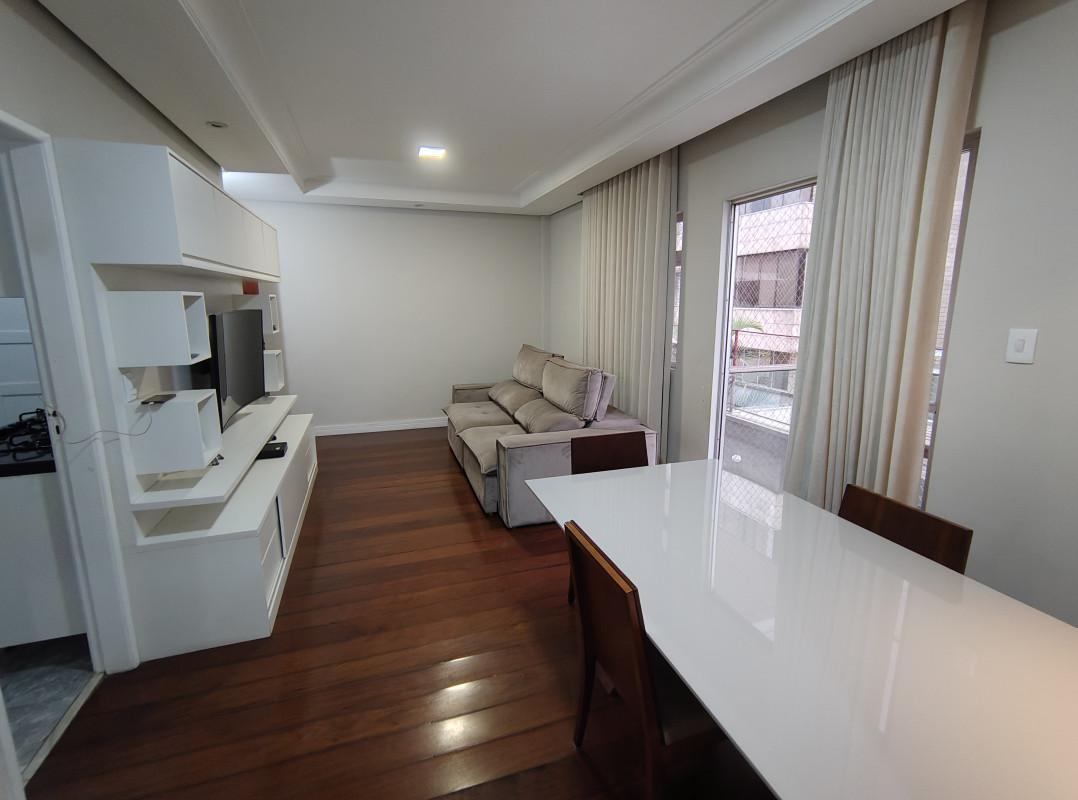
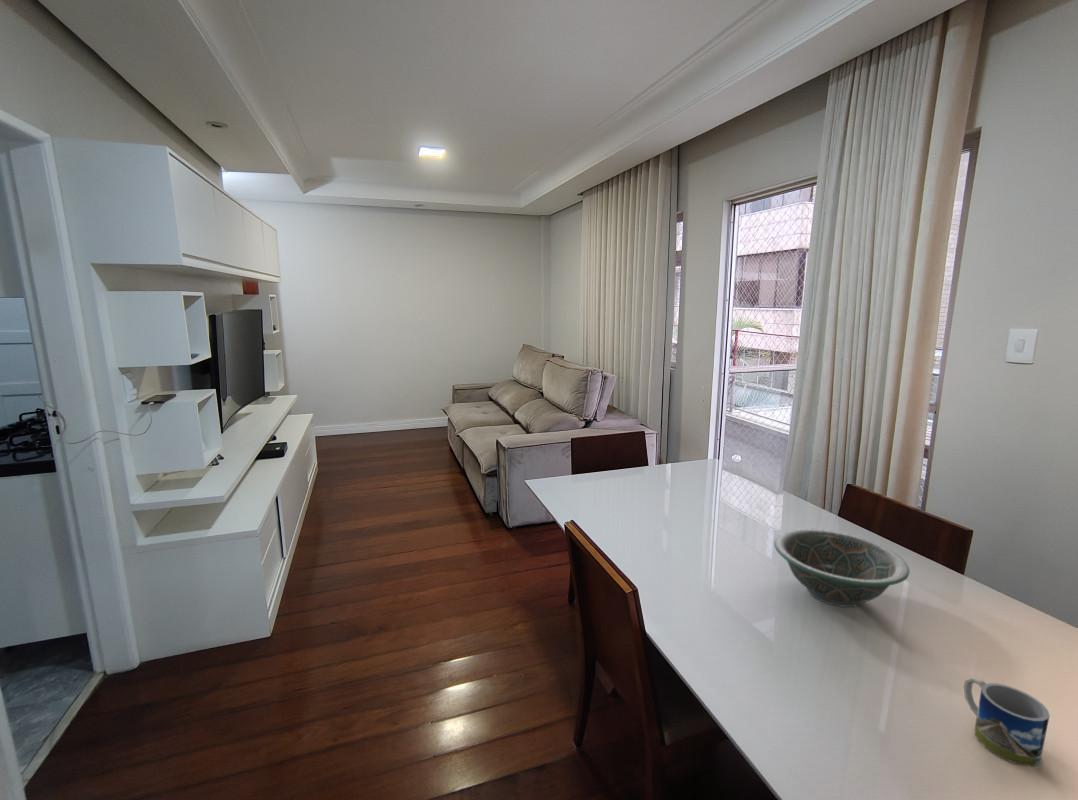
+ mug [963,676,1051,767]
+ decorative bowl [773,528,910,608]
